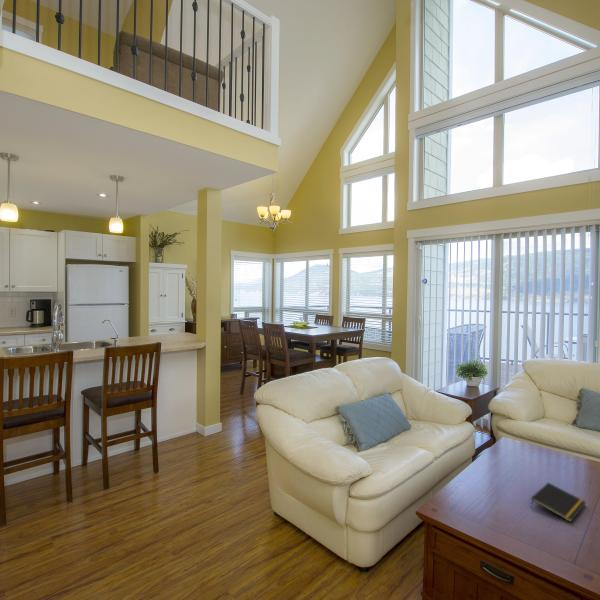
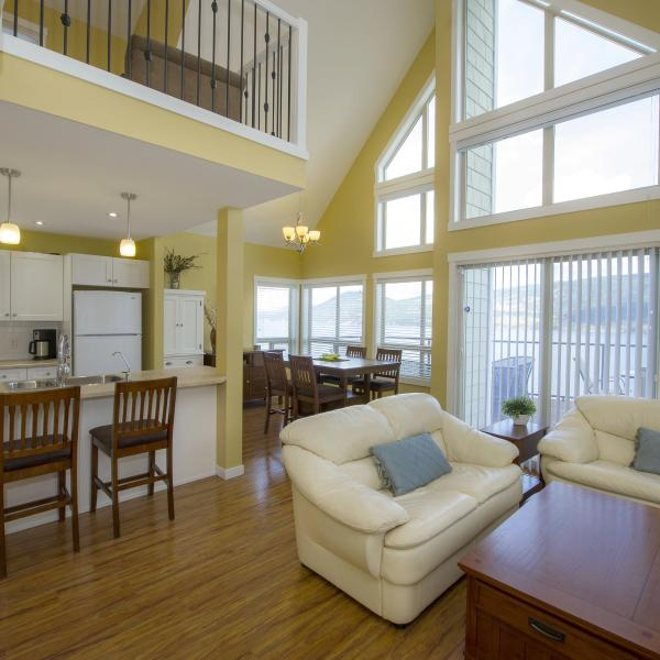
- notepad [530,482,587,523]
